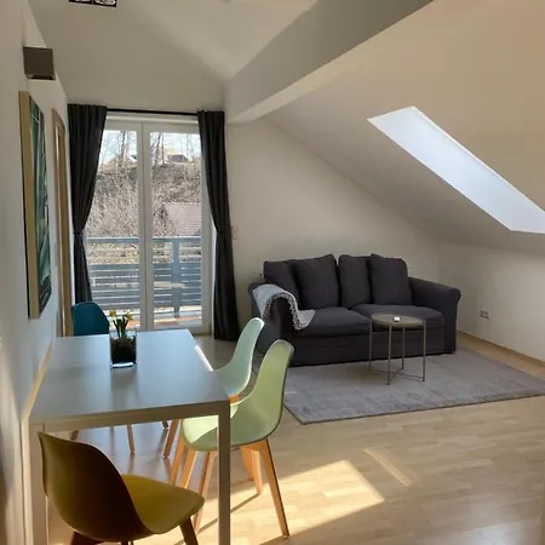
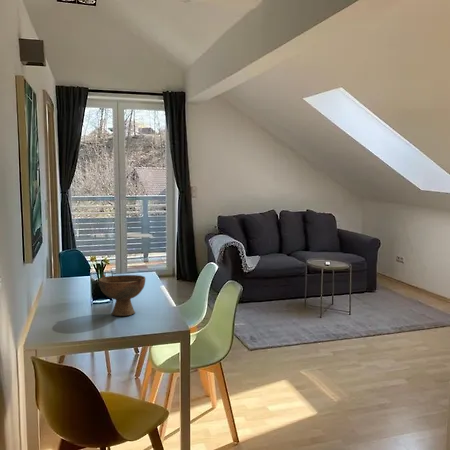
+ bowl [98,273,146,317]
